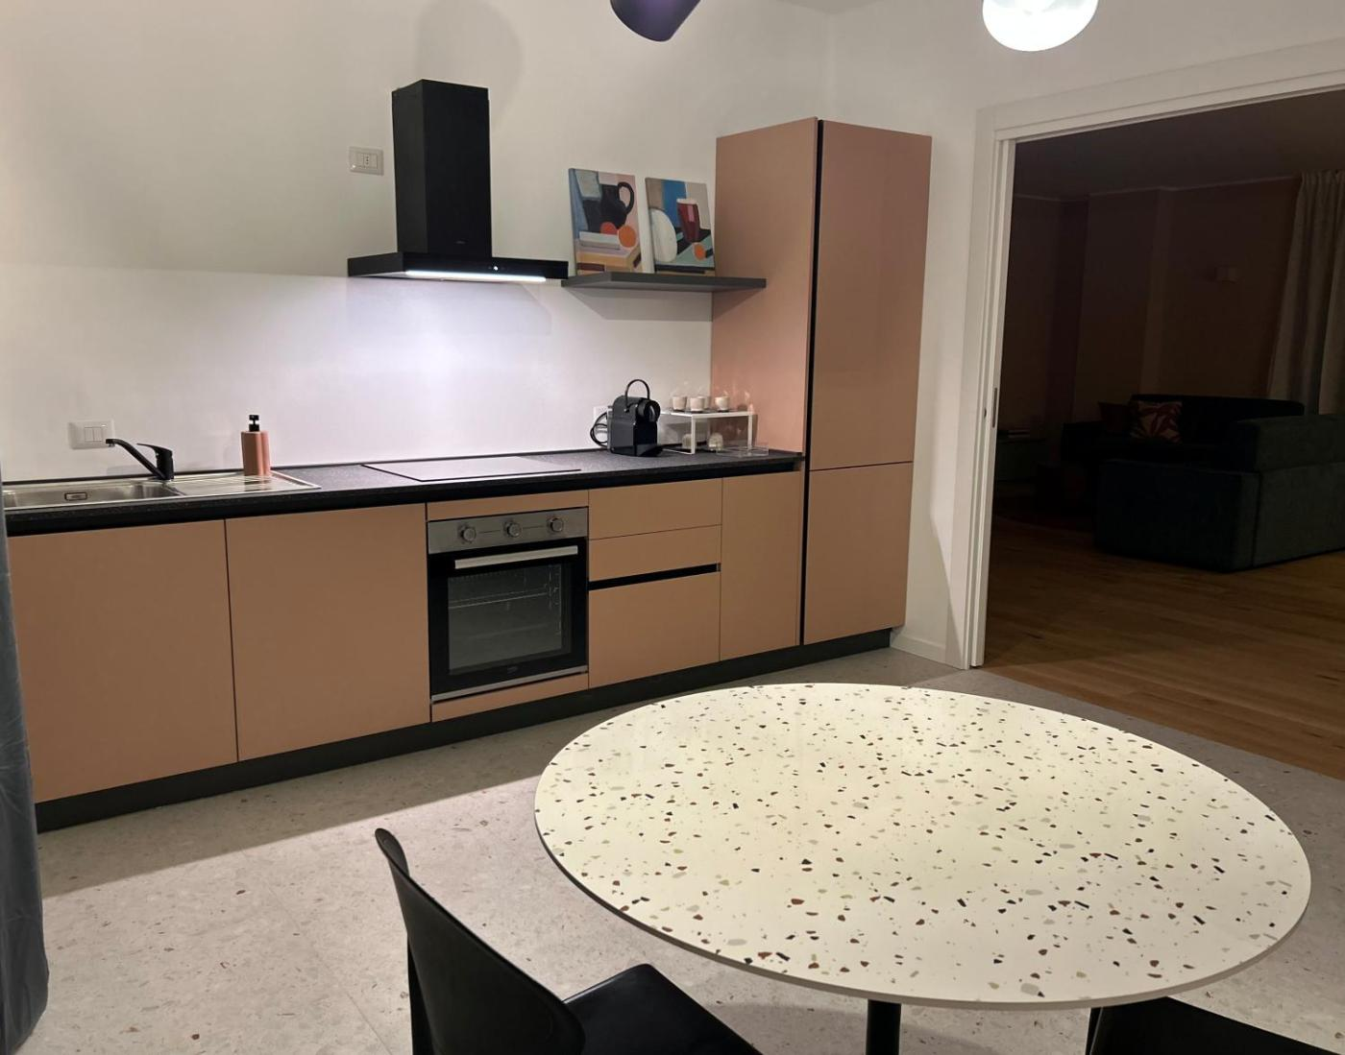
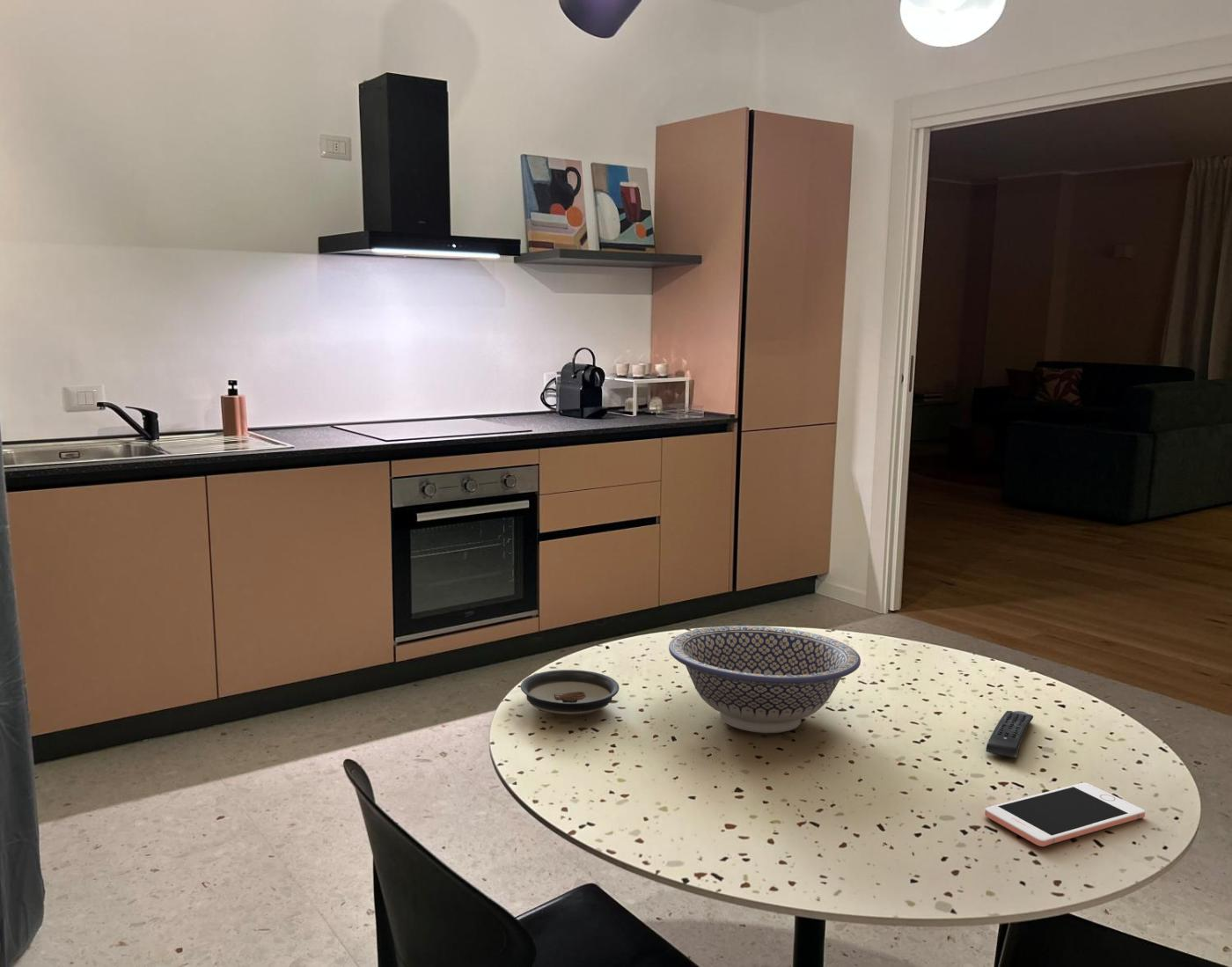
+ saucer [520,669,620,717]
+ cell phone [984,782,1146,847]
+ bowl [668,625,862,734]
+ remote control [985,710,1034,758]
